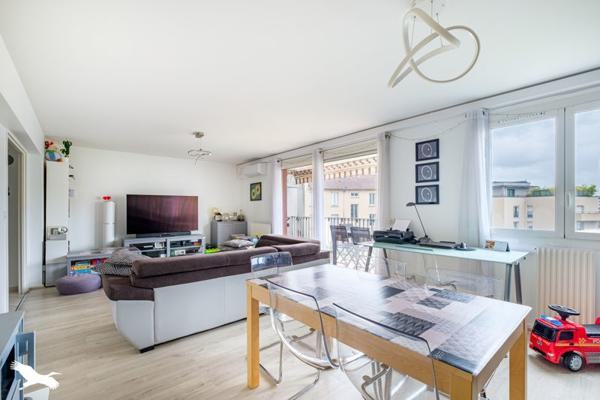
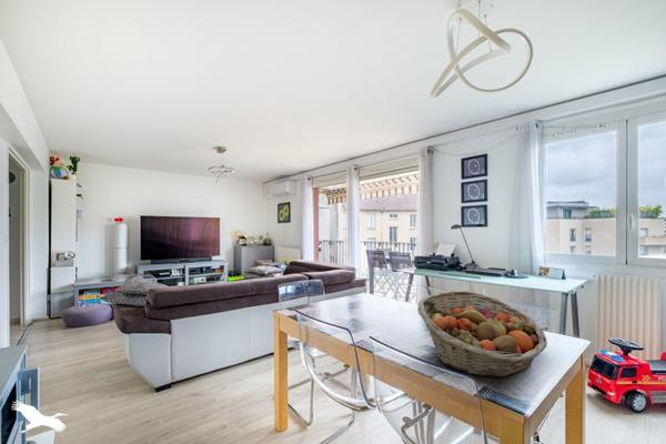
+ fruit basket [416,290,548,379]
